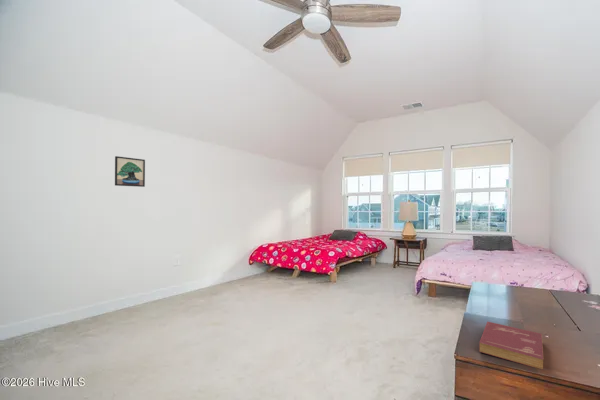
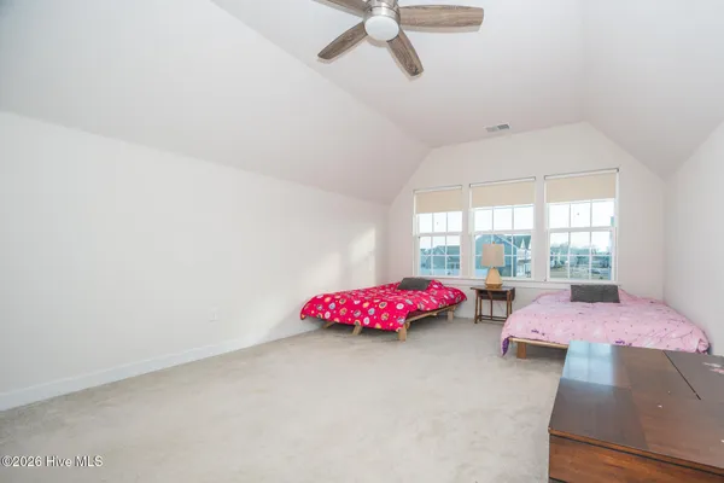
- book [478,320,544,370]
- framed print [114,155,146,188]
